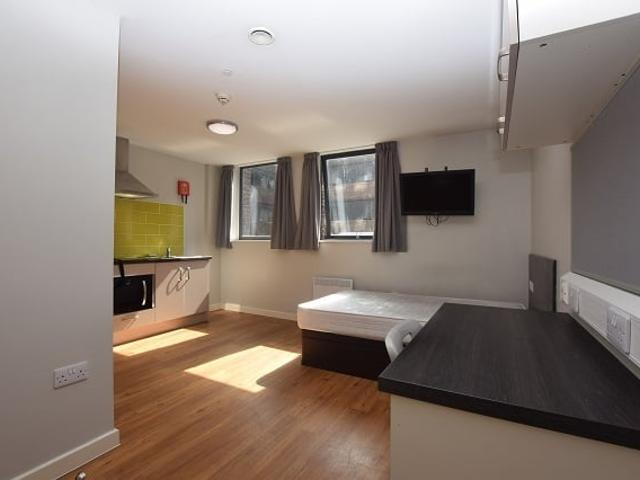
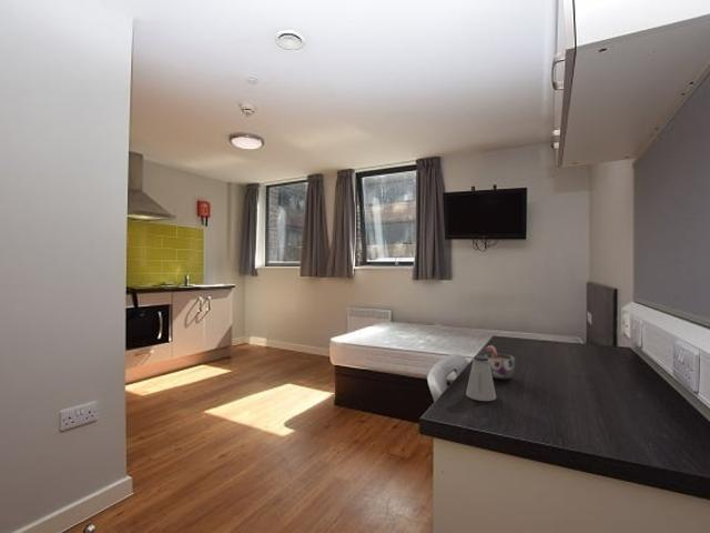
+ mug [484,345,516,380]
+ saltshaker [465,354,497,402]
